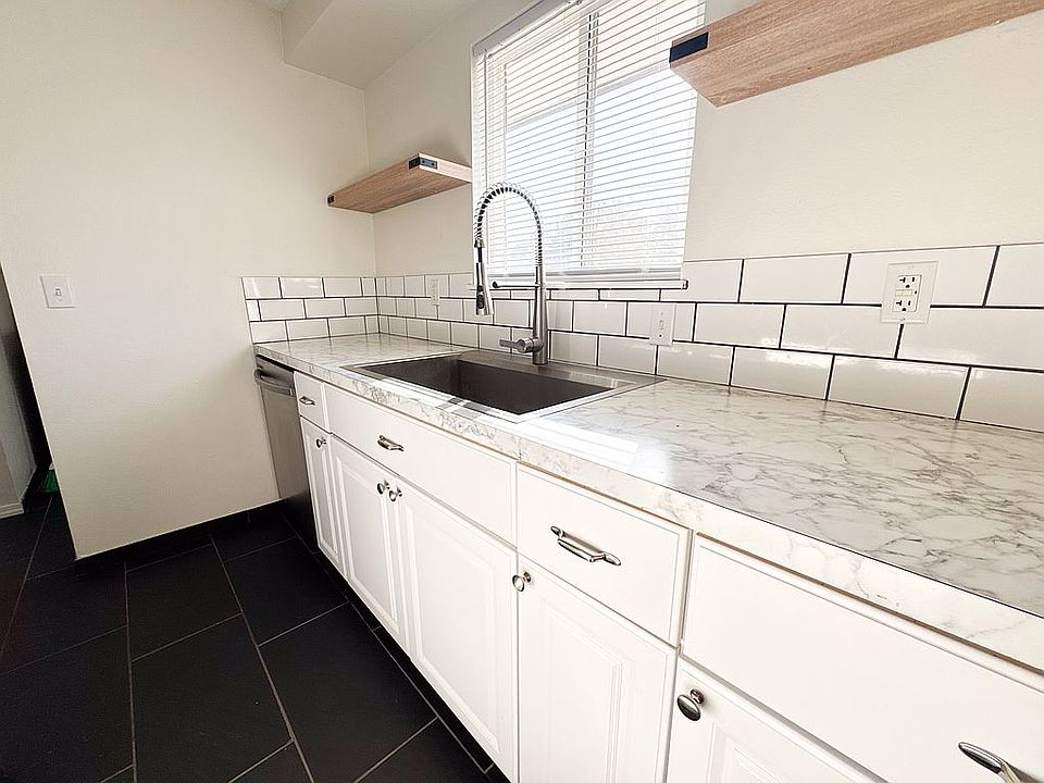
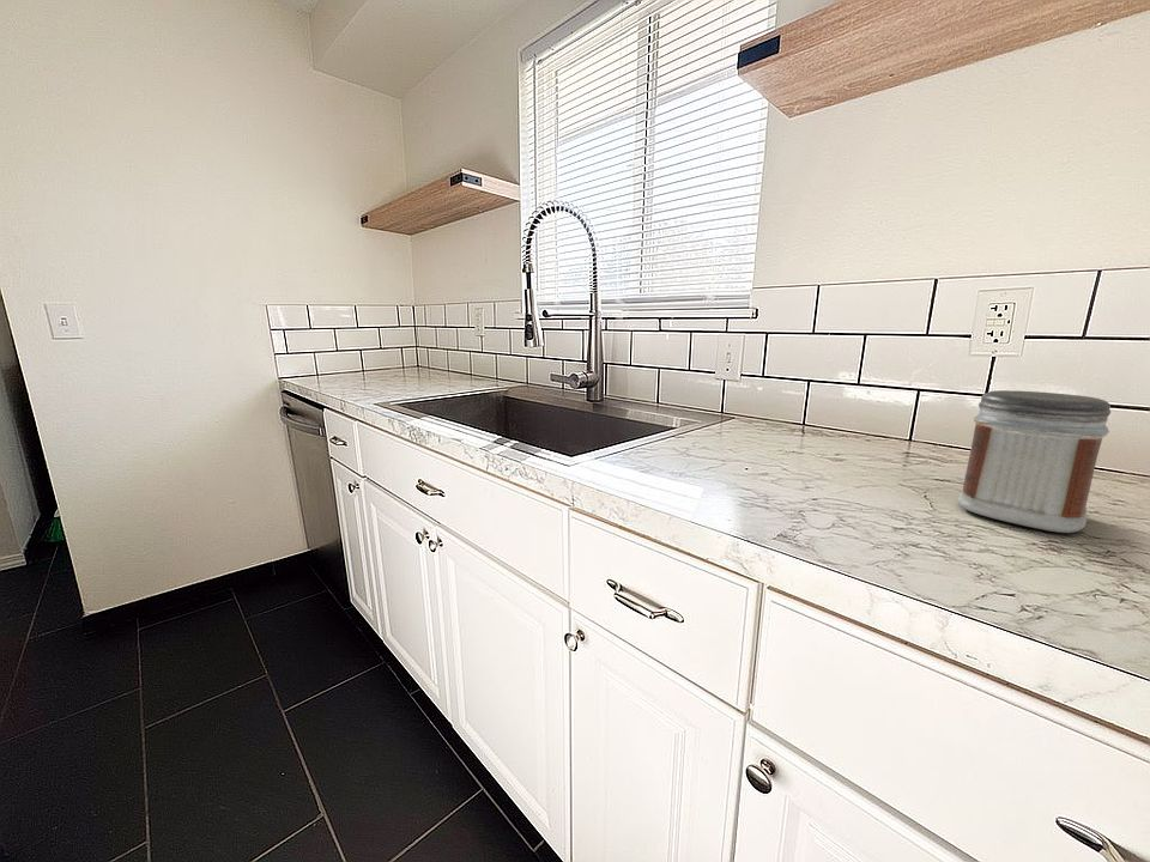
+ jar [957,389,1112,534]
